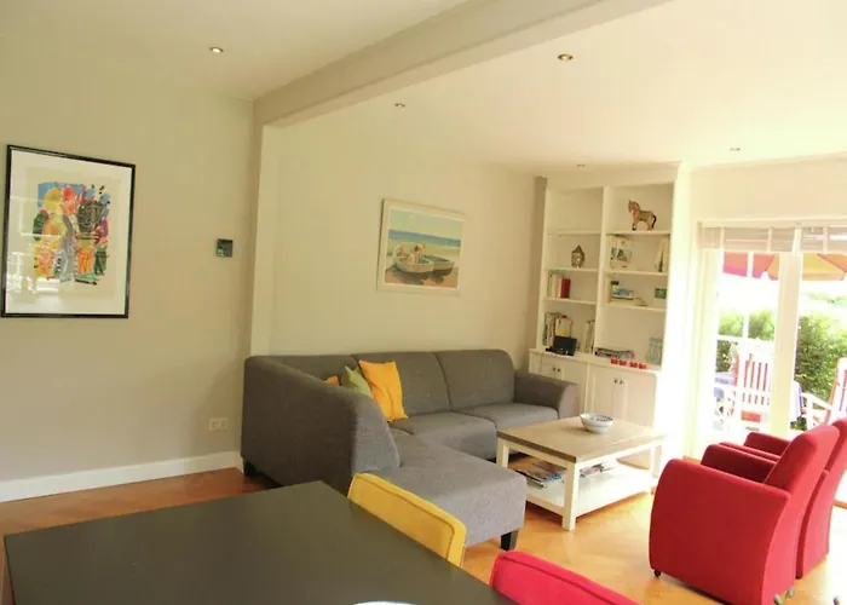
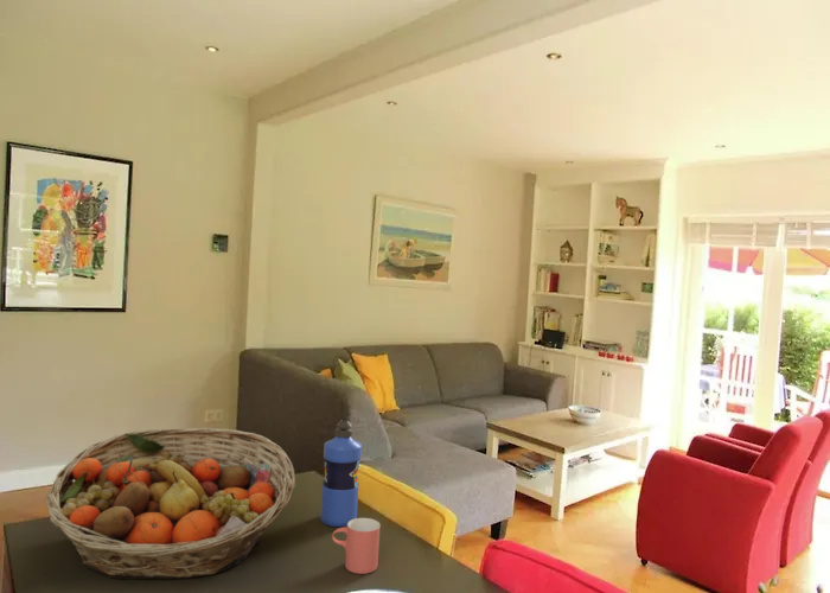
+ water bottle [319,419,363,528]
+ cup [331,517,382,575]
+ fruit basket [44,427,296,580]
